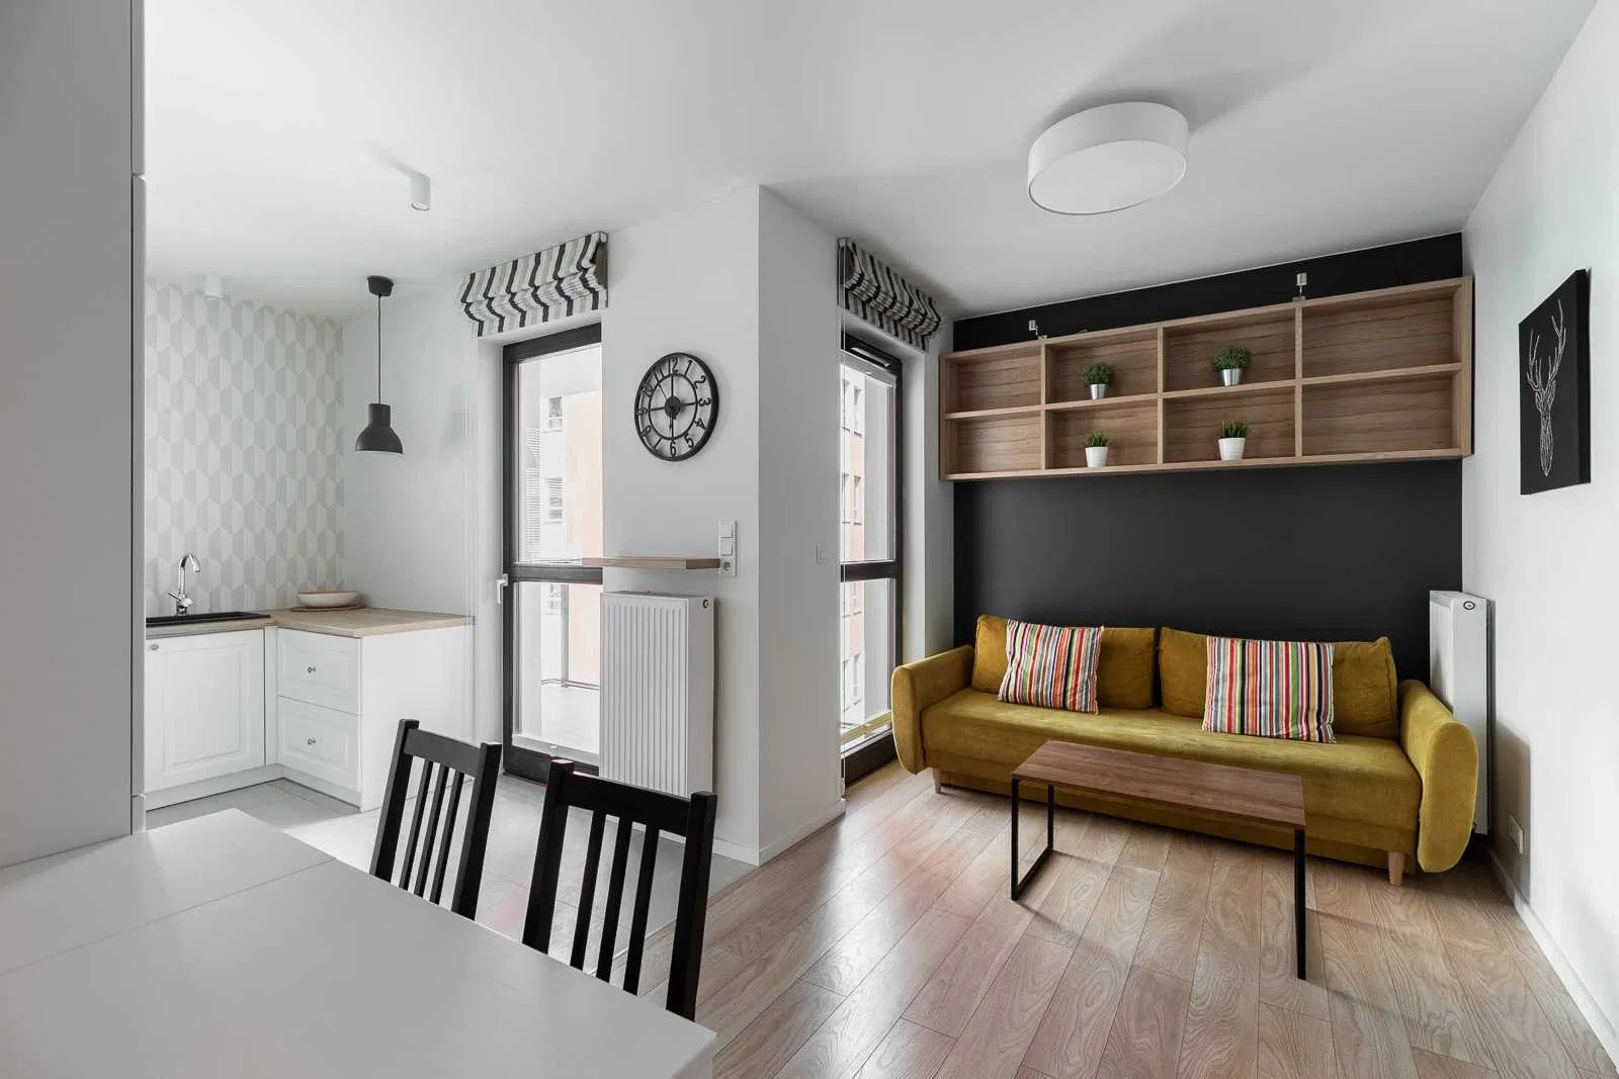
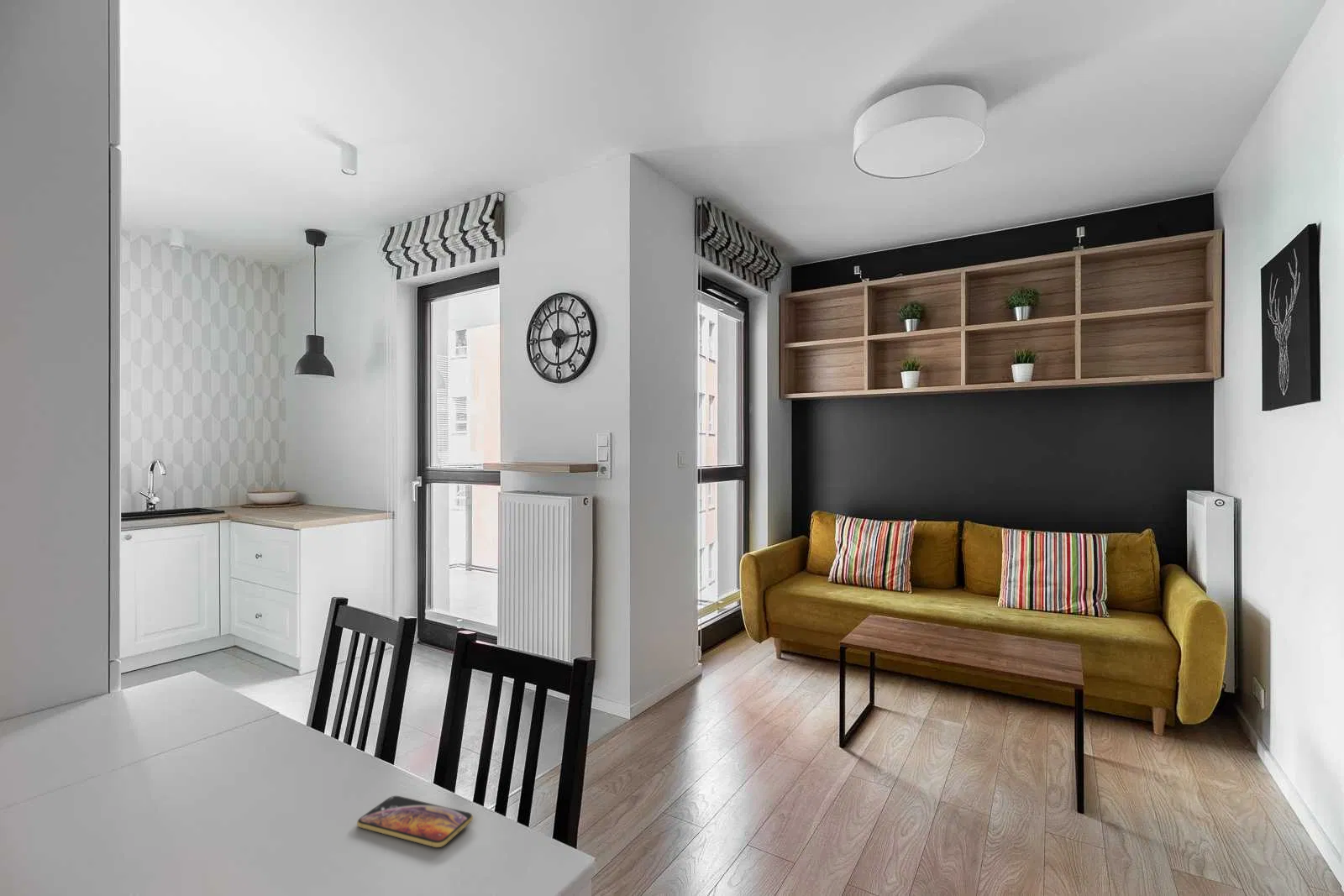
+ smartphone [356,795,474,848]
